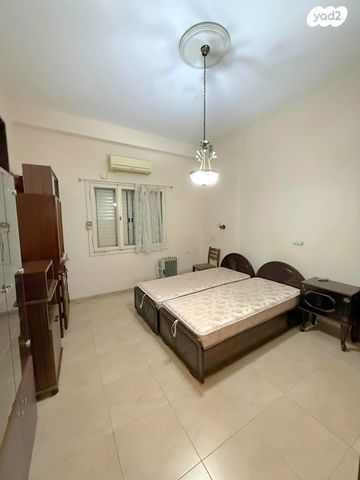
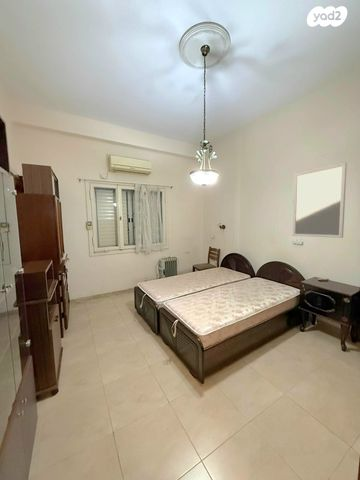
+ home mirror [292,162,348,239]
